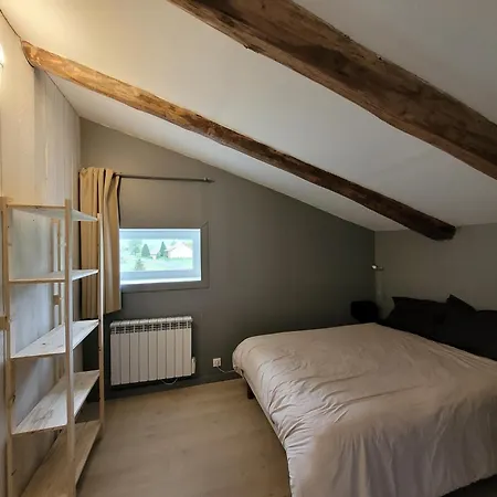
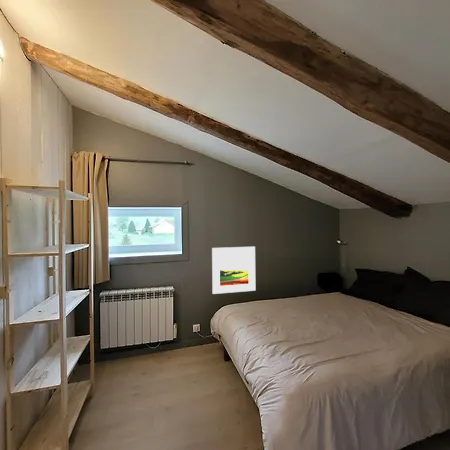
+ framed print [211,246,256,295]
